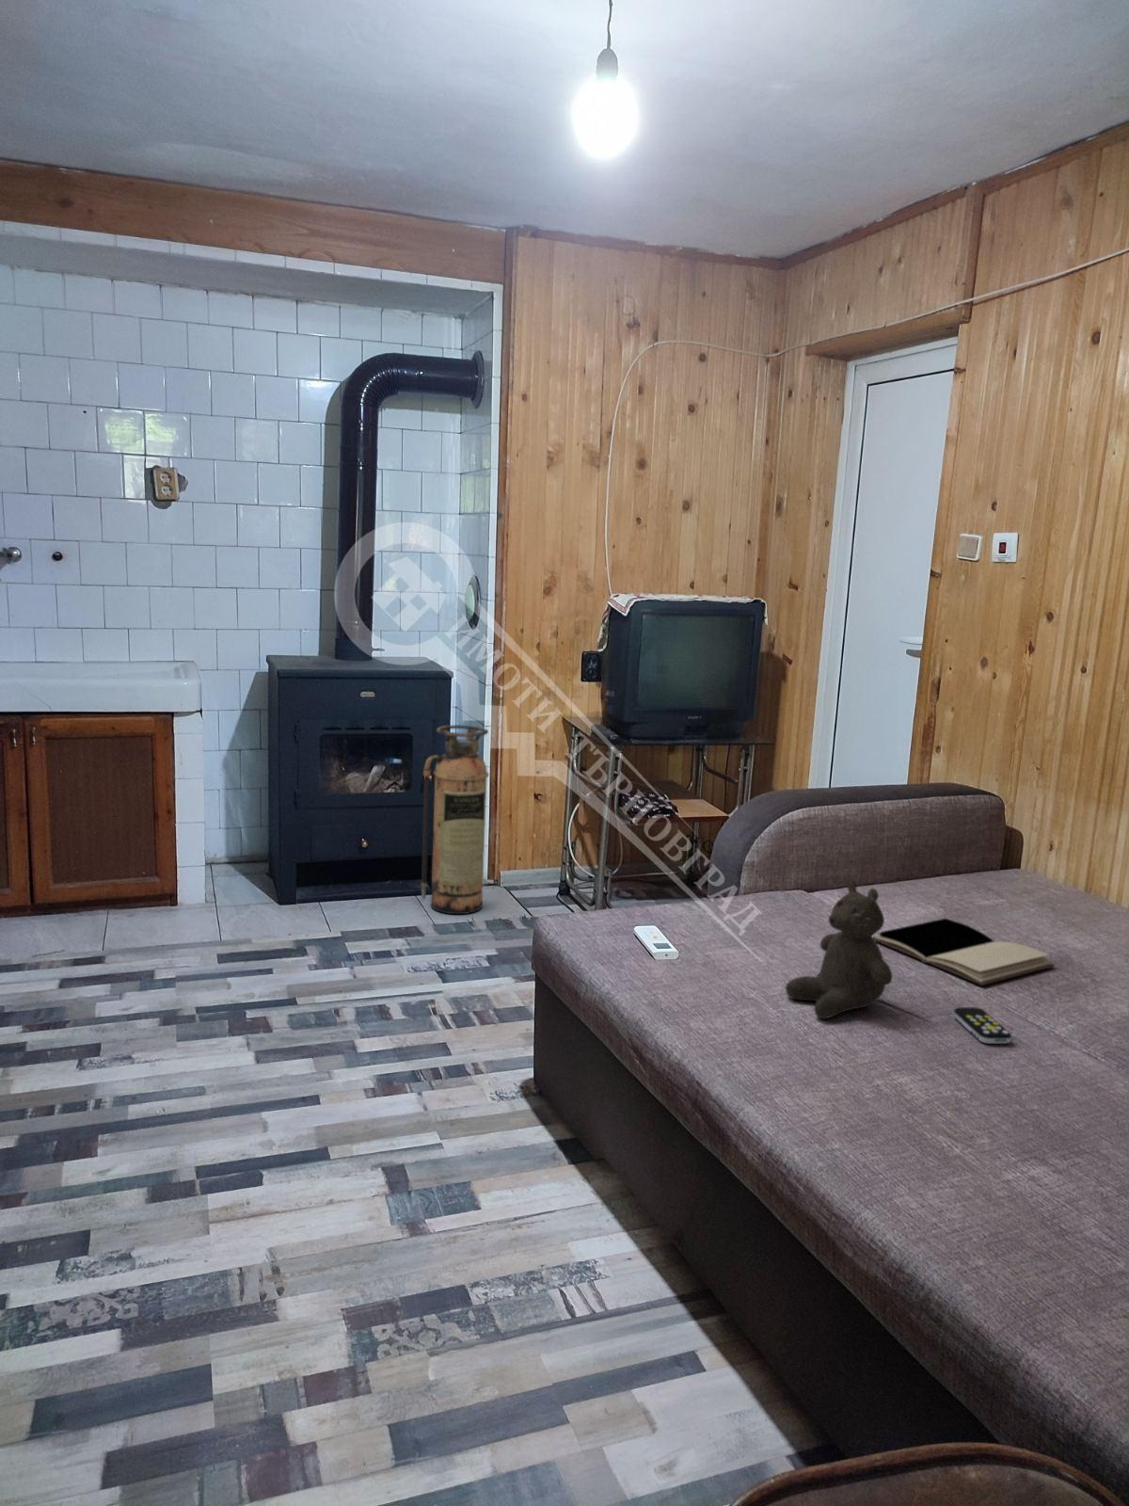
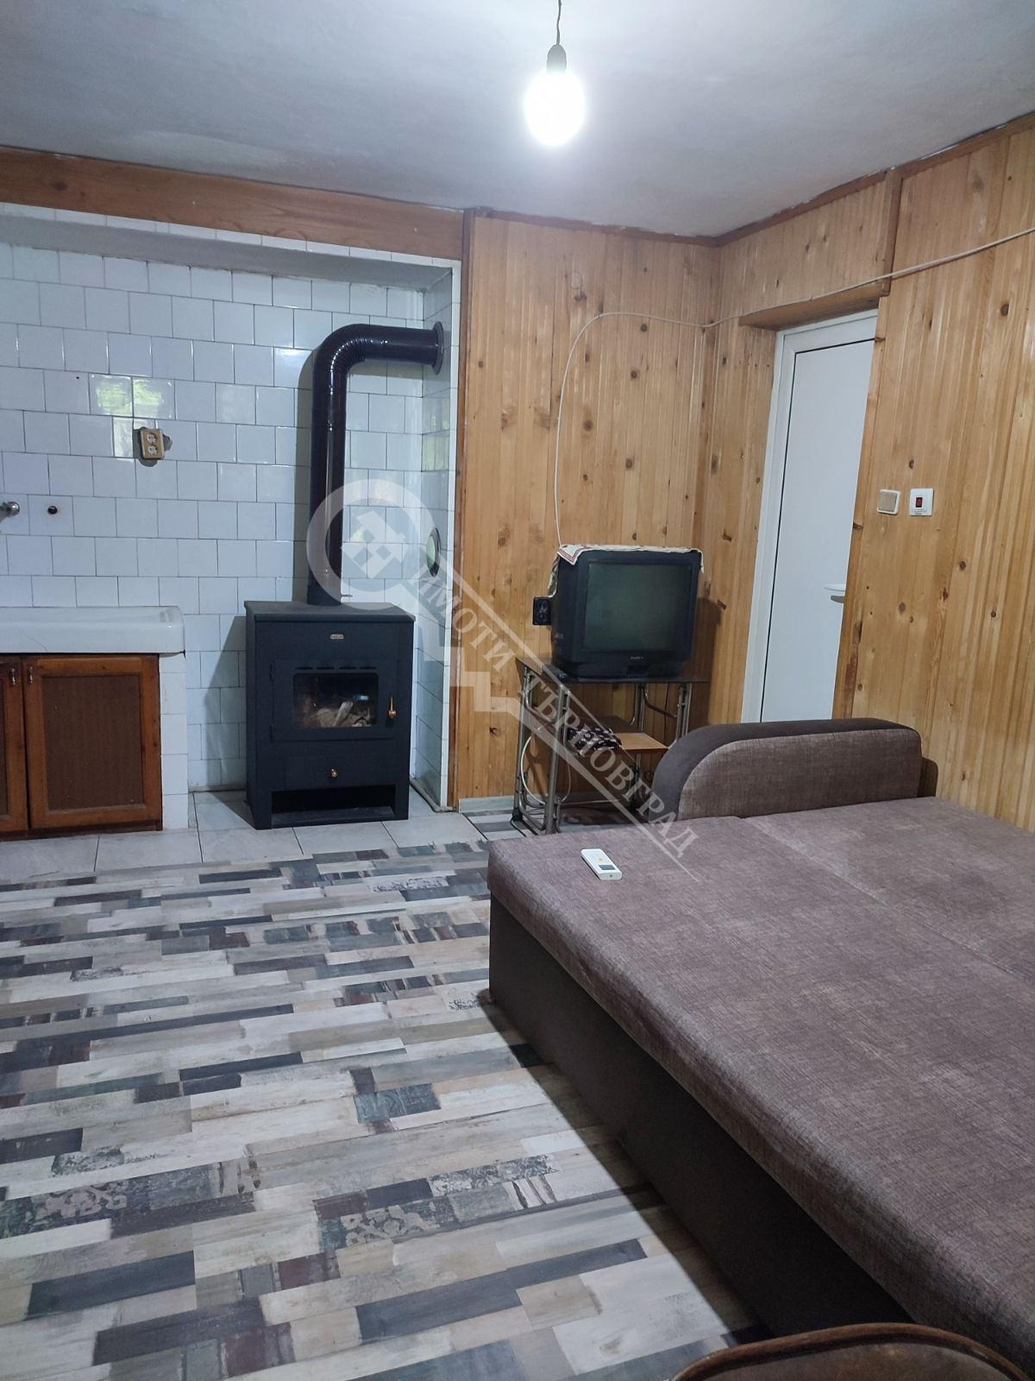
- book [872,918,1055,987]
- fire extinguisher [420,723,490,915]
- remote control [953,1007,1013,1045]
- teddy bear [785,878,893,1020]
